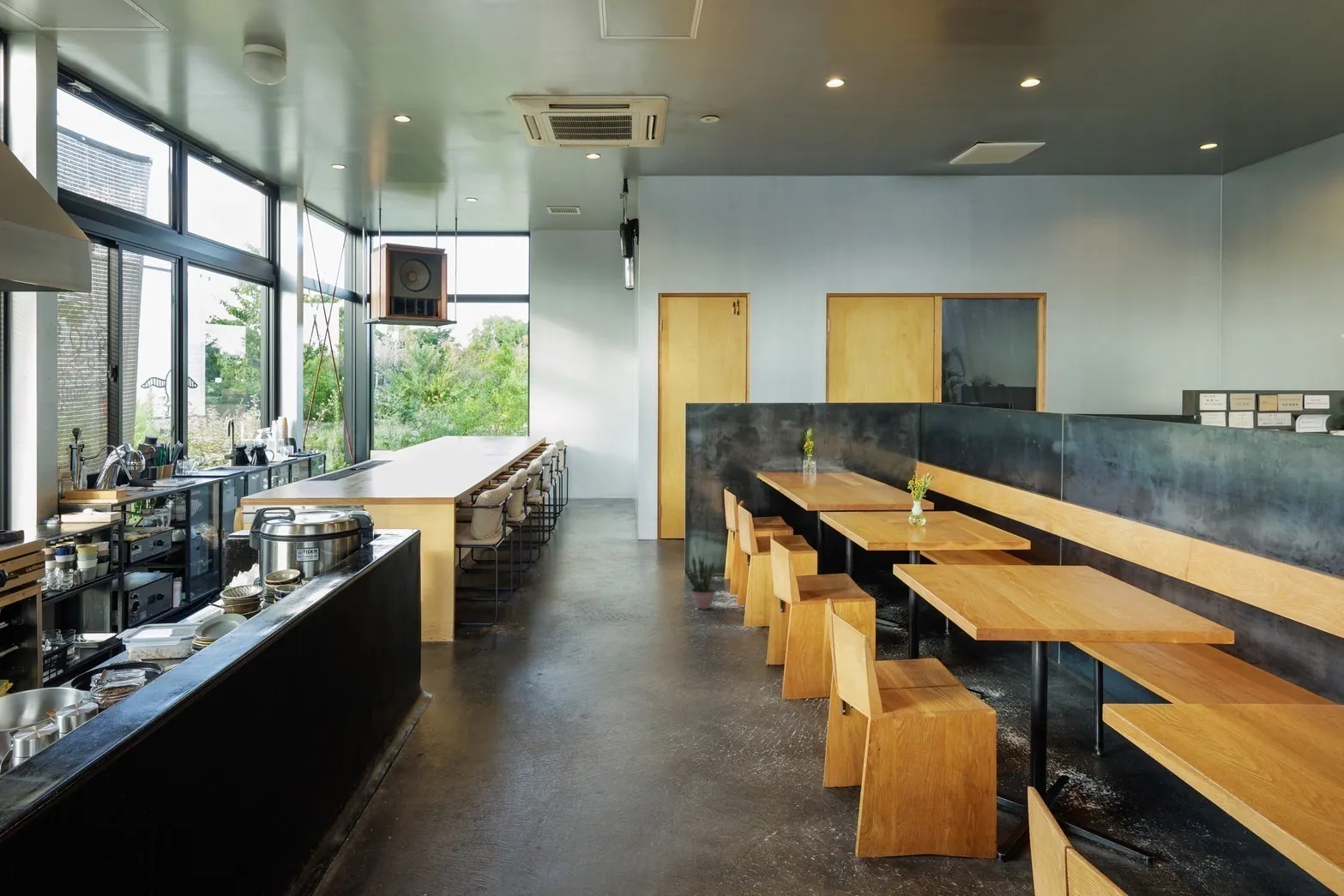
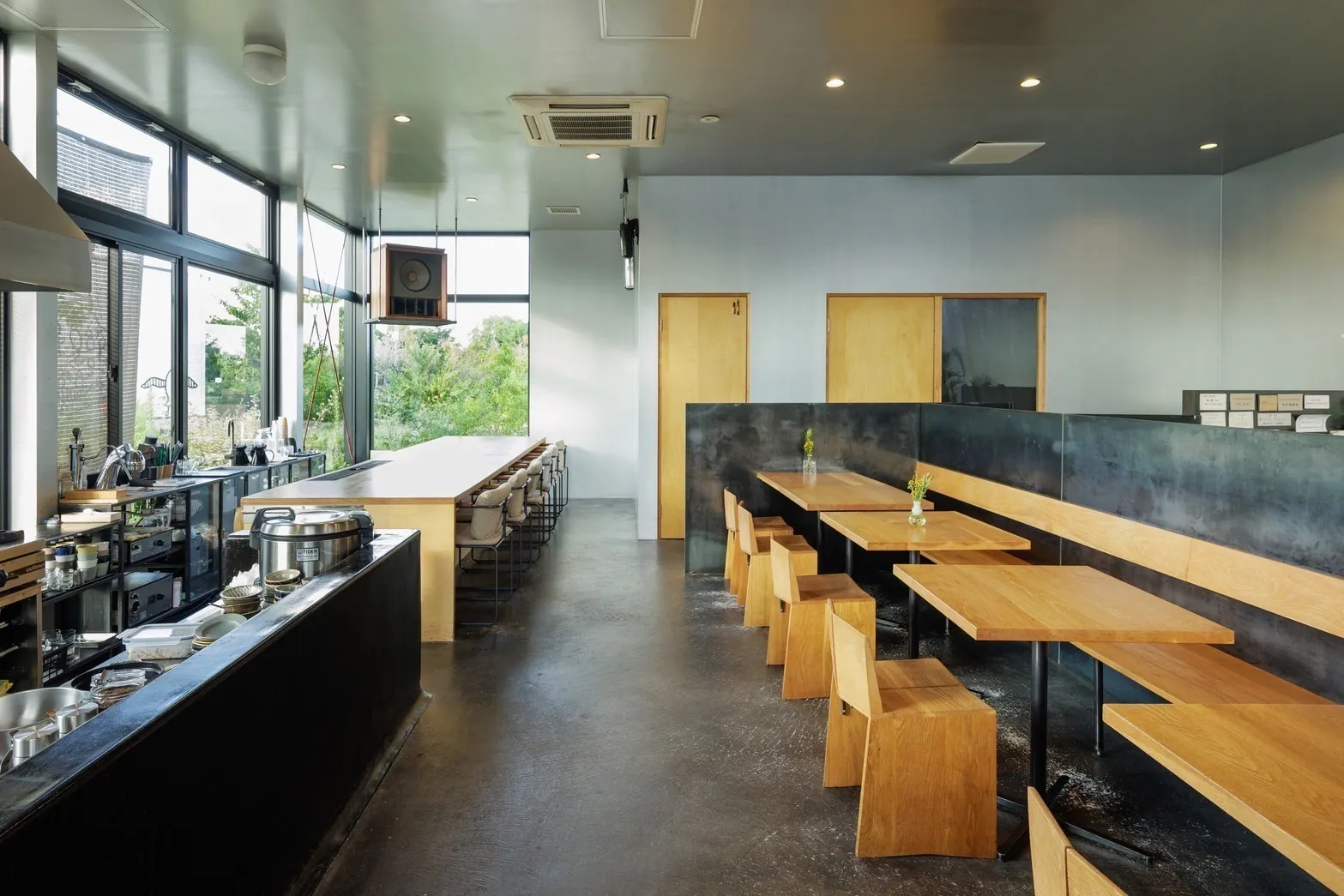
- potted plant [684,554,717,610]
